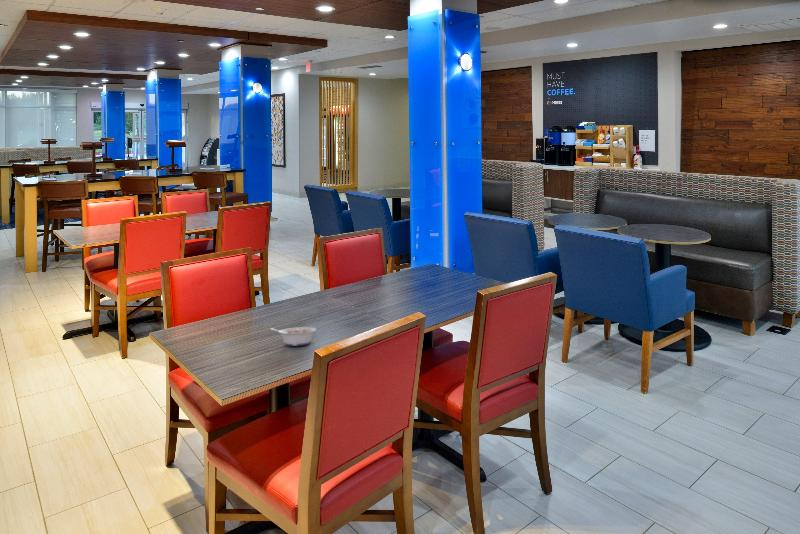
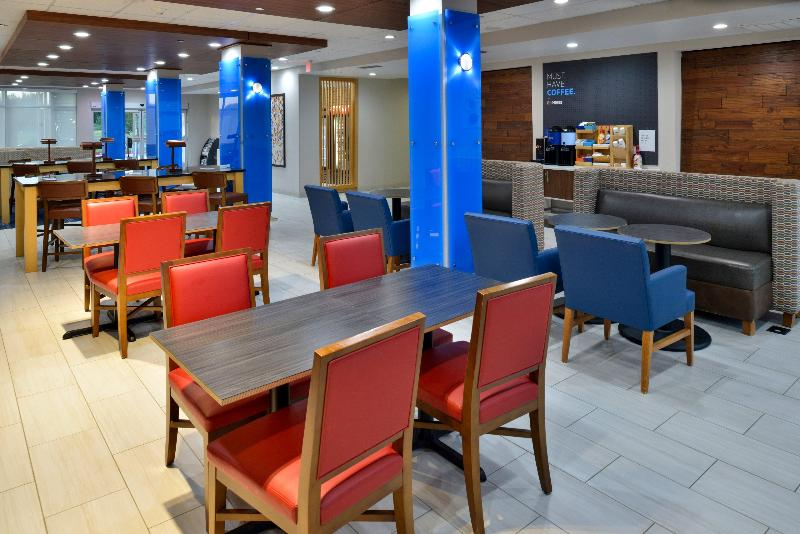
- legume [270,326,317,347]
